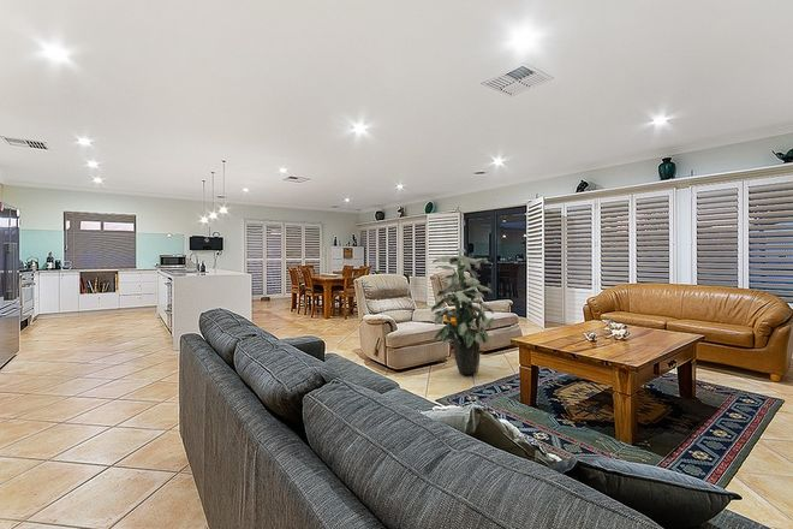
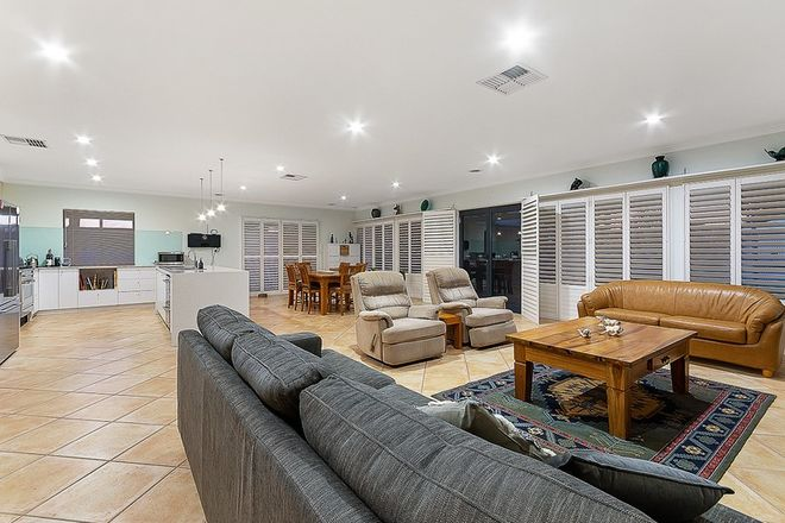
- indoor plant [430,248,495,375]
